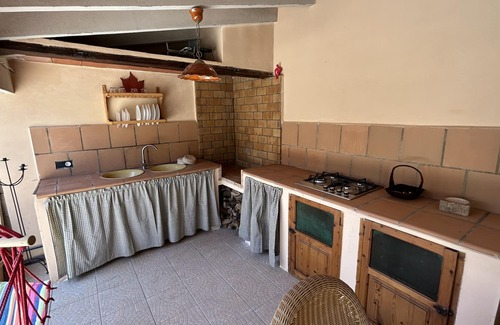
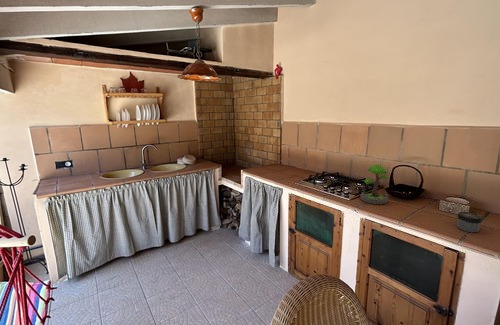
+ plant [360,164,389,206]
+ jar [456,211,483,233]
